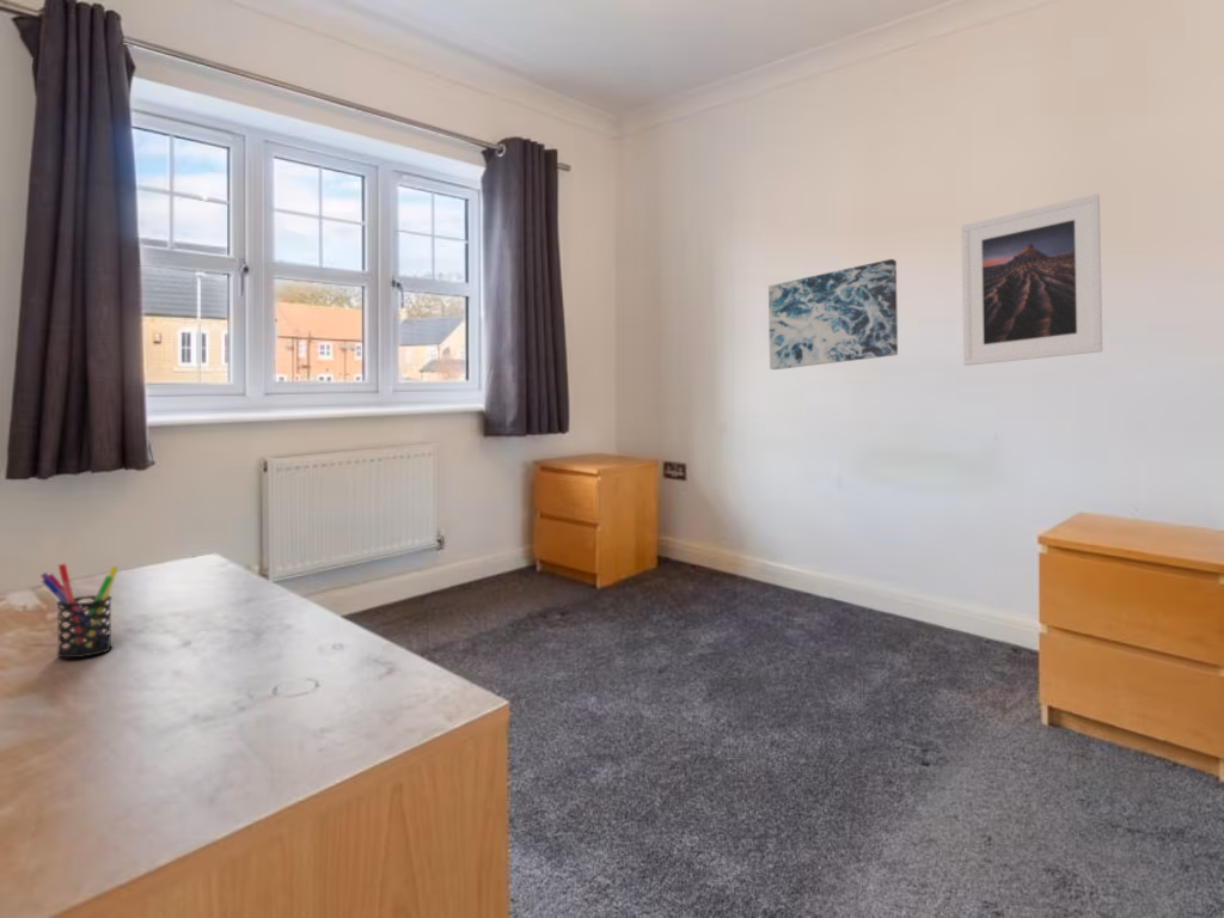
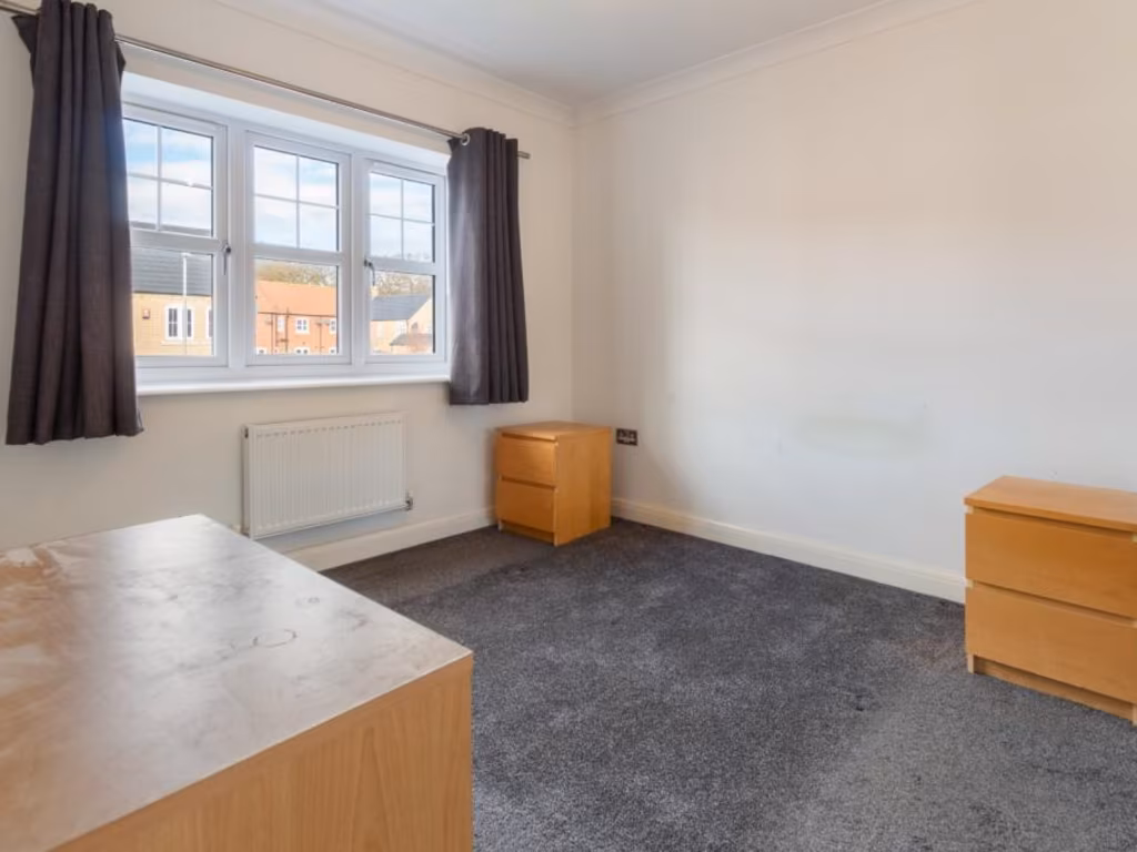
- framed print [960,192,1103,367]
- wall art [767,258,899,371]
- pen holder [39,563,118,659]
